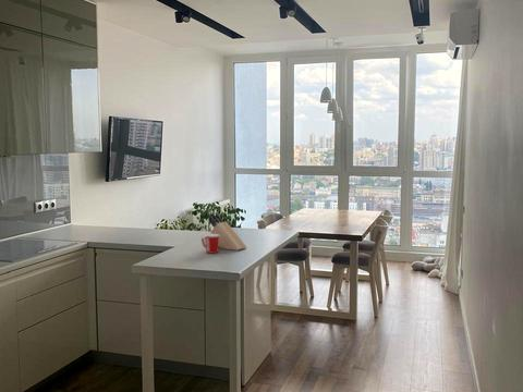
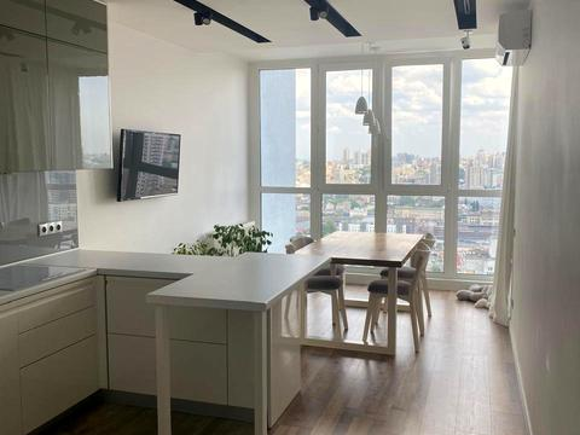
- knife block [207,212,247,252]
- mug [200,233,220,255]
